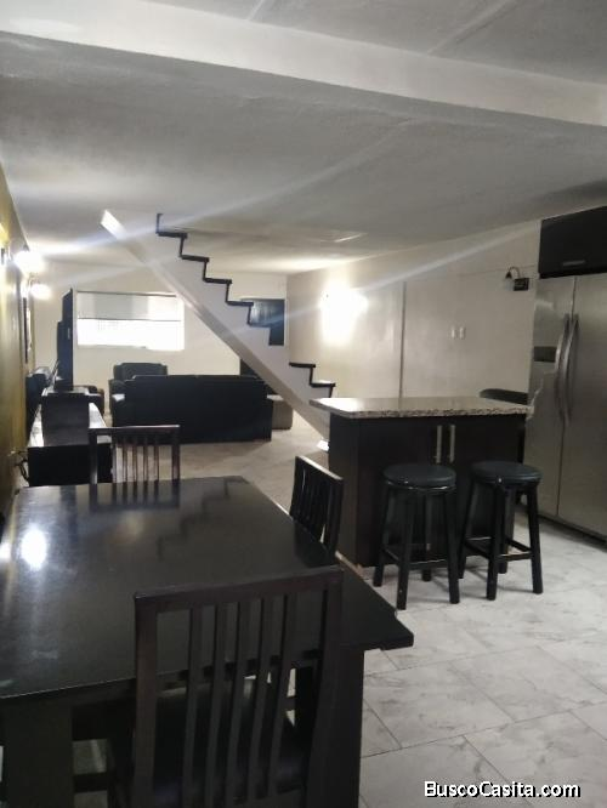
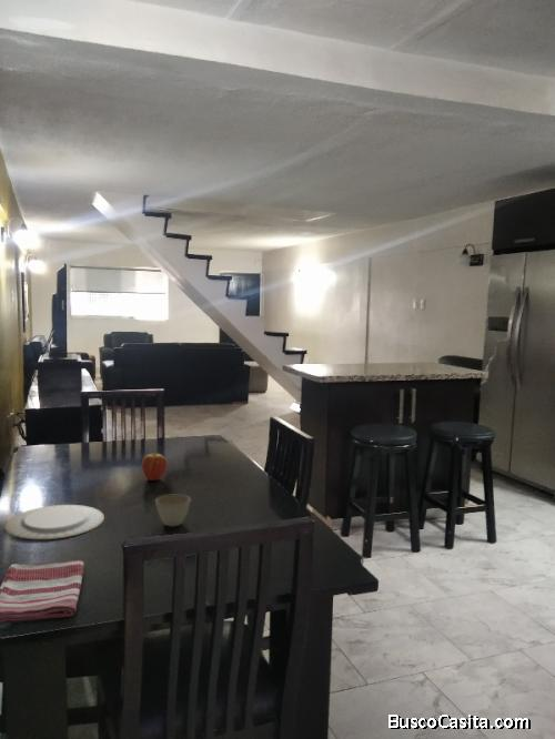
+ chinaware [3,504,105,540]
+ dish towel [0,559,85,624]
+ flower pot [154,494,192,527]
+ fruit [141,451,168,482]
